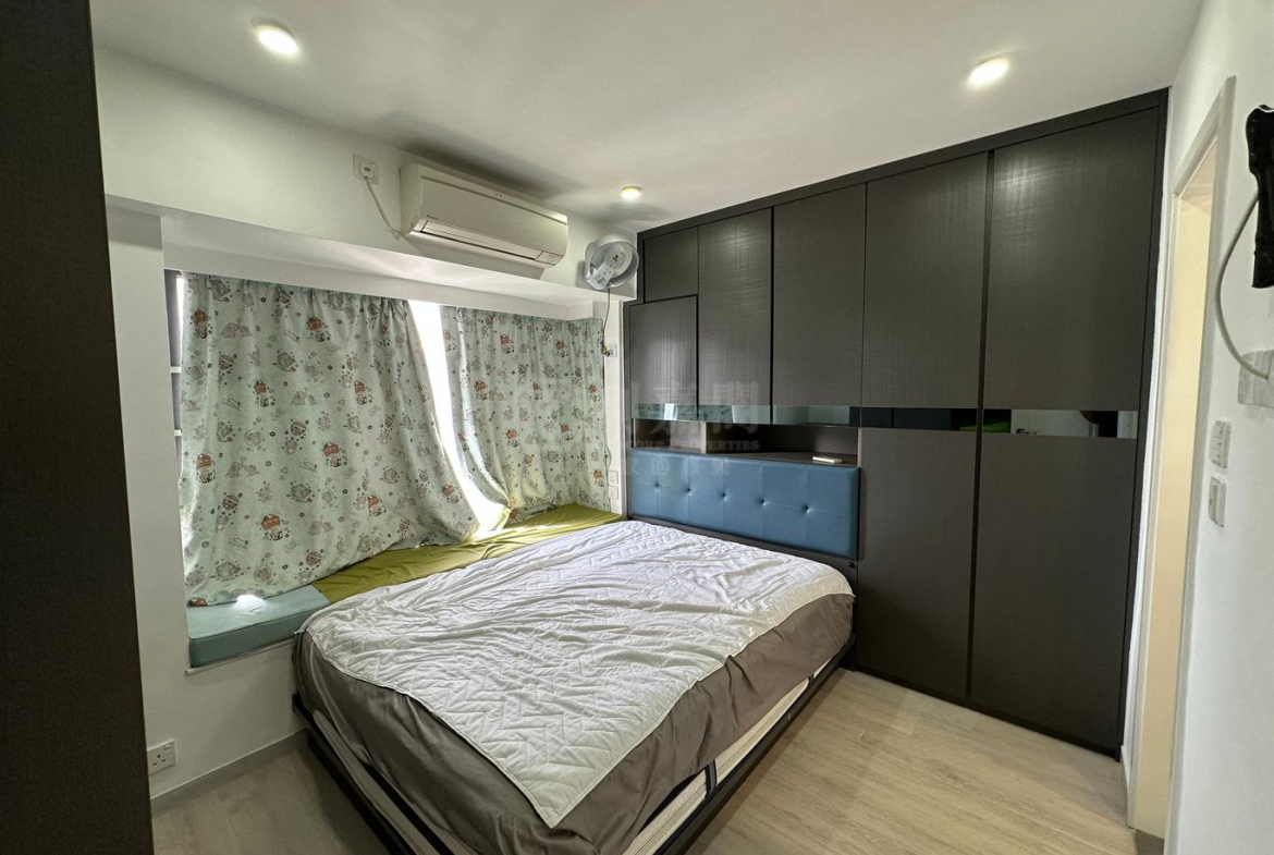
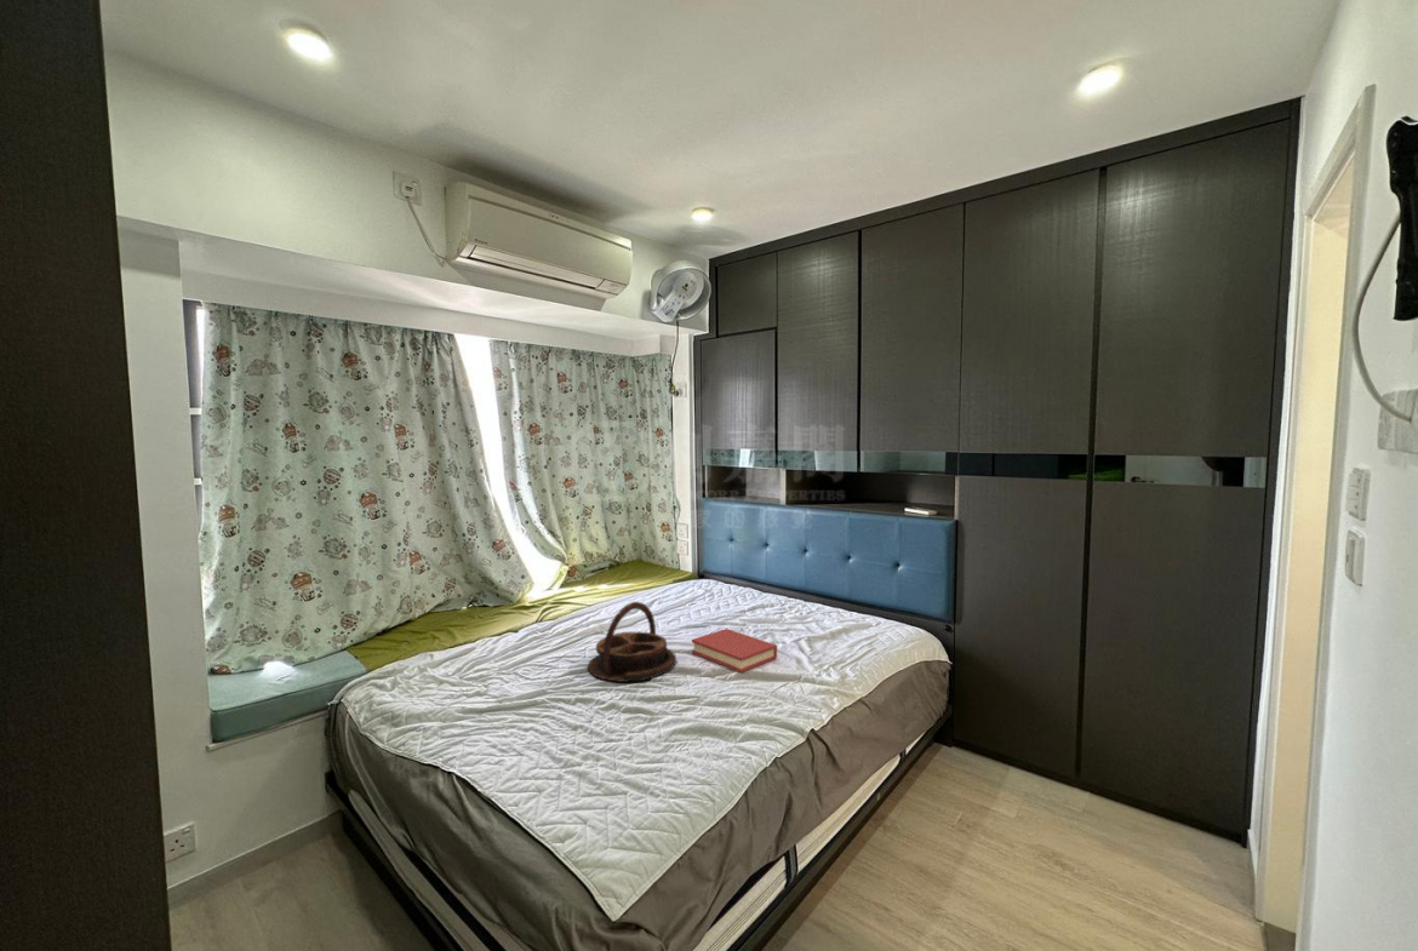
+ serving tray [587,601,677,683]
+ hardback book [691,628,778,674]
